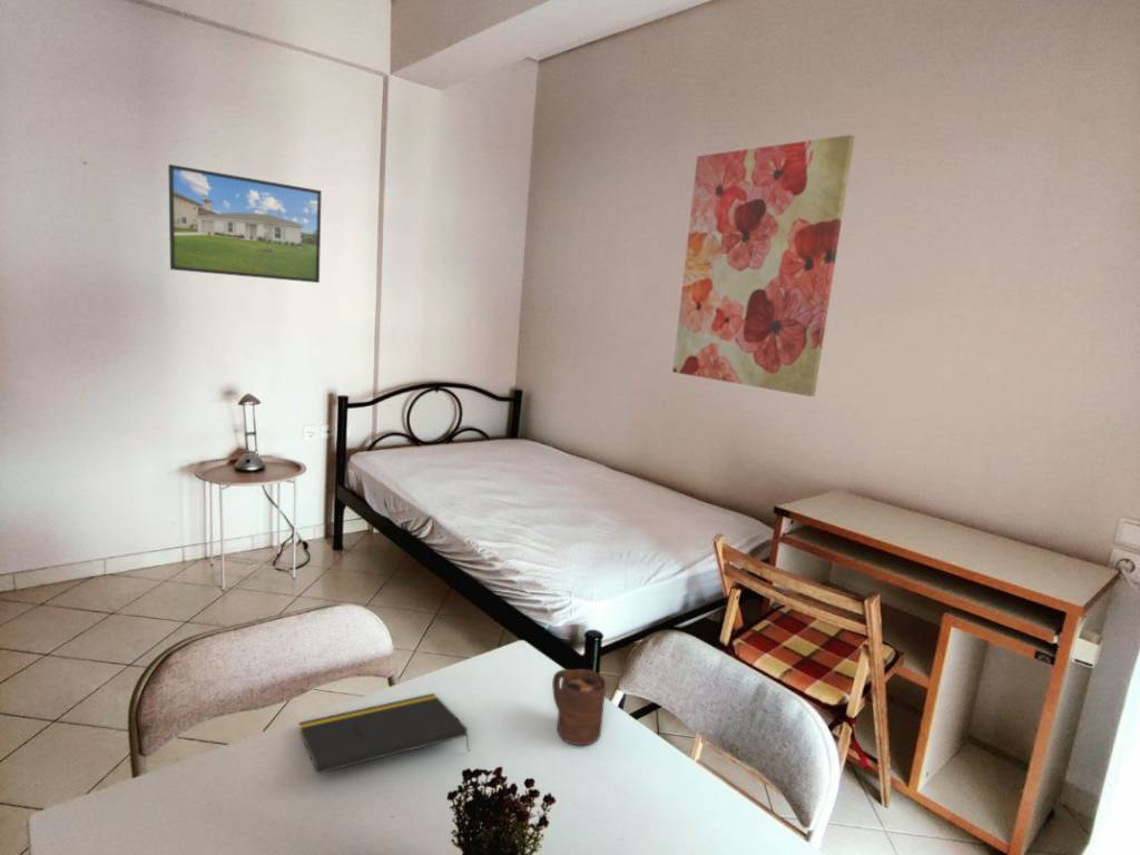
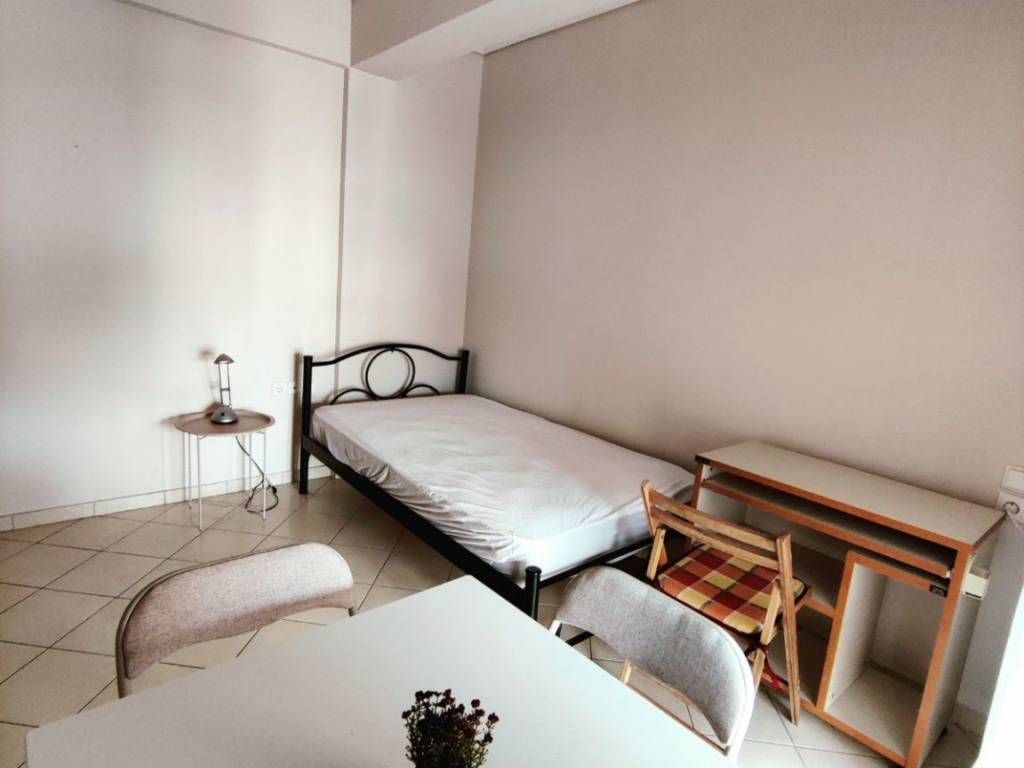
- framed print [167,164,323,284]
- notepad [298,692,470,775]
- cup [551,668,607,746]
- wall art [671,134,855,397]
